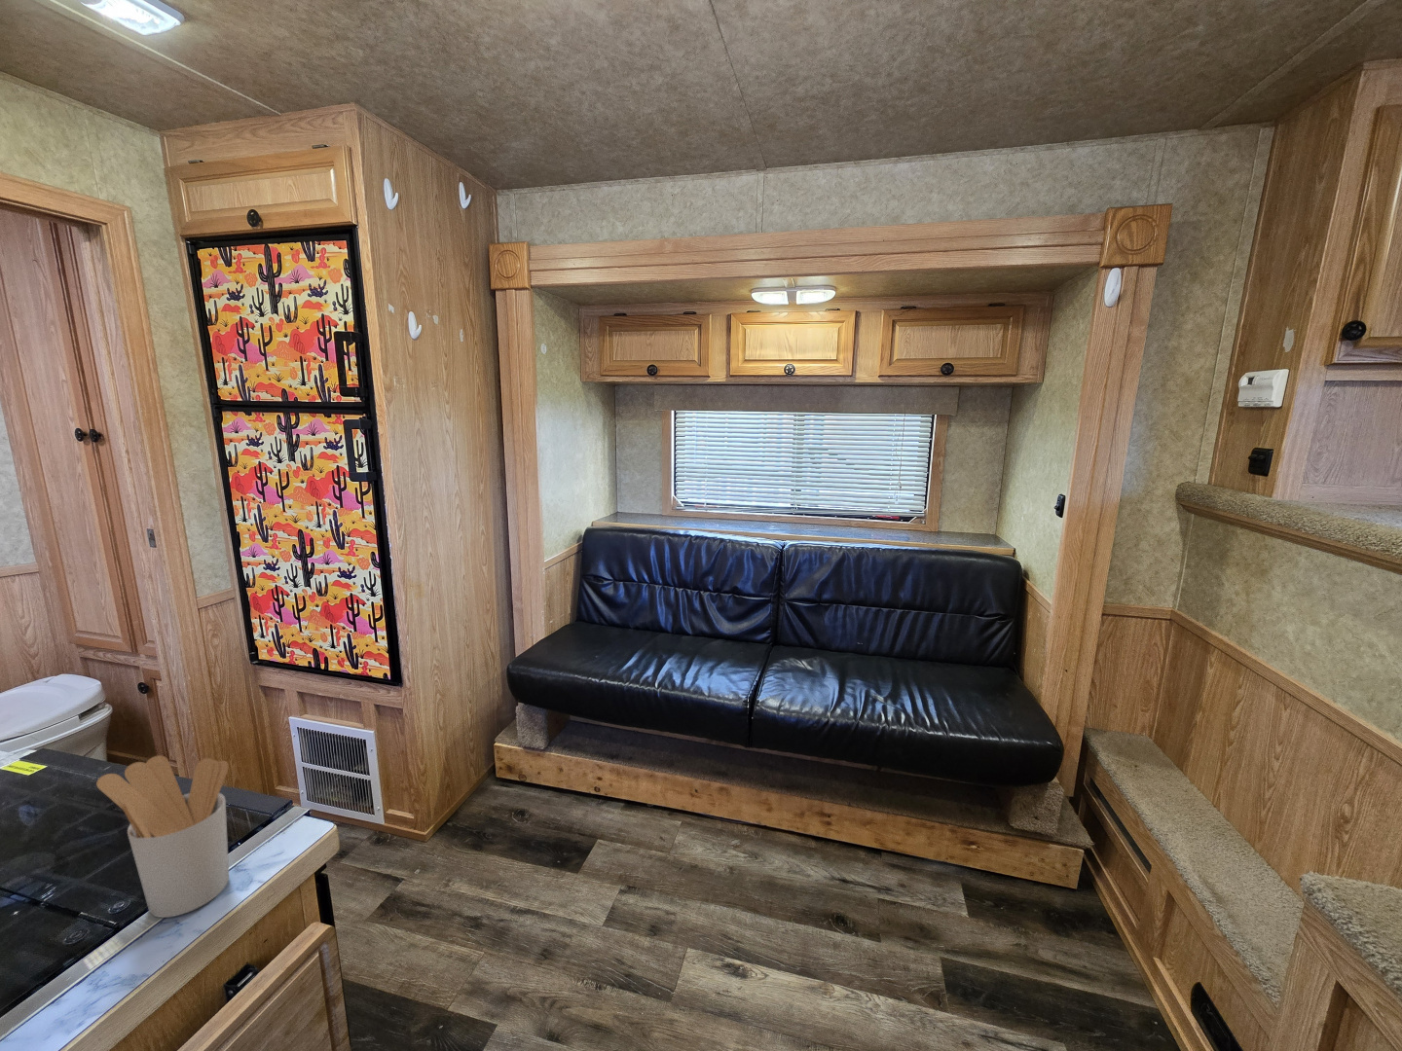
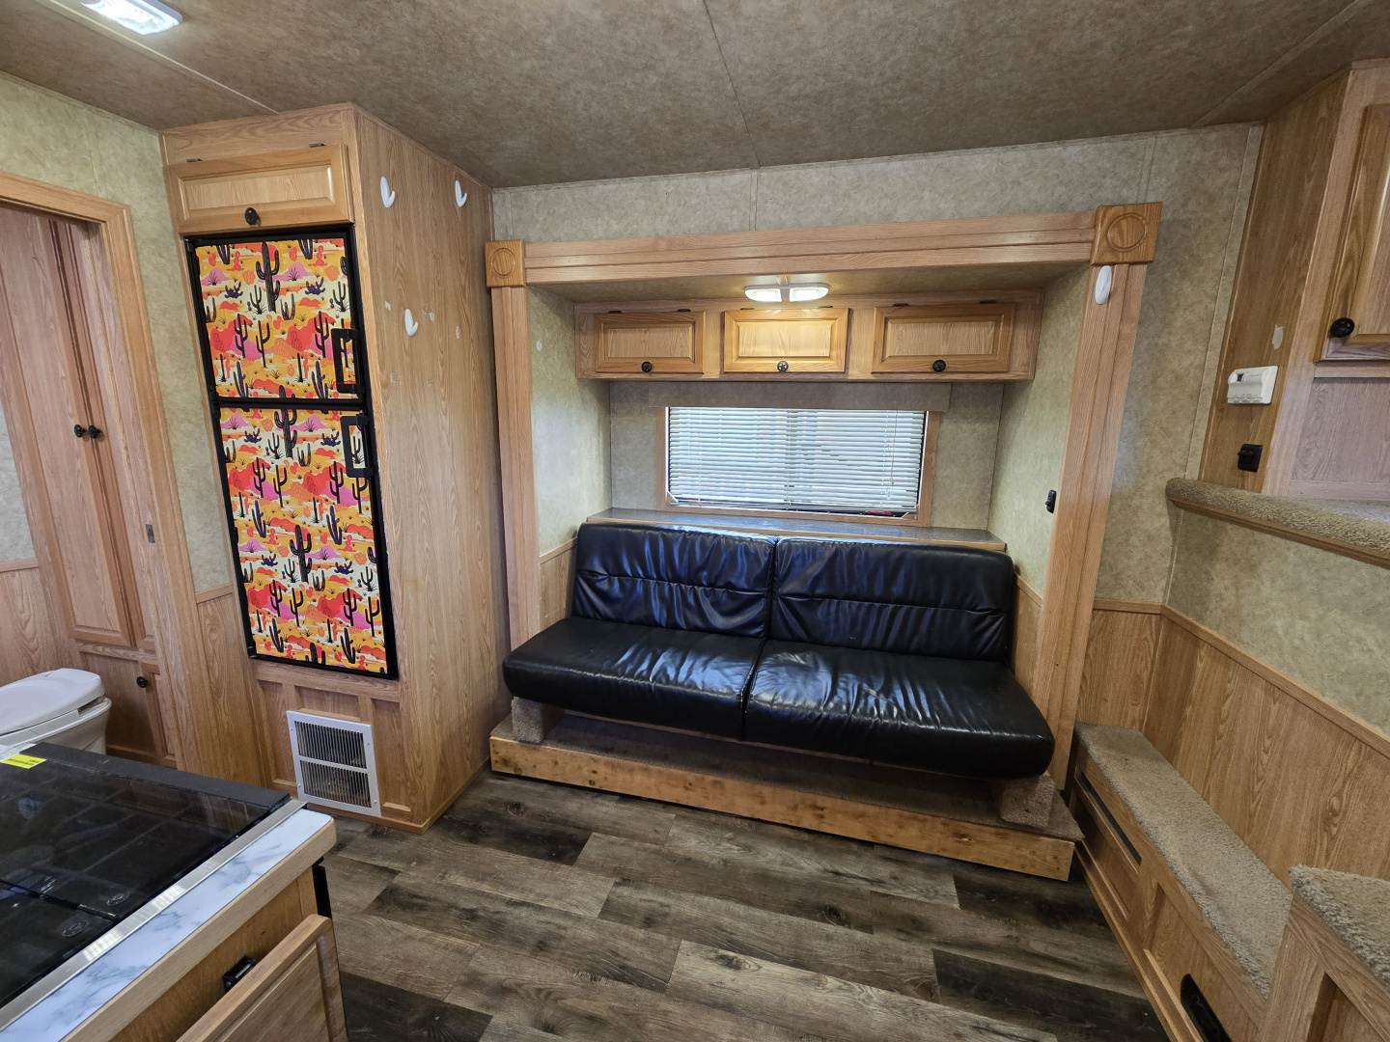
- utensil holder [95,754,230,919]
